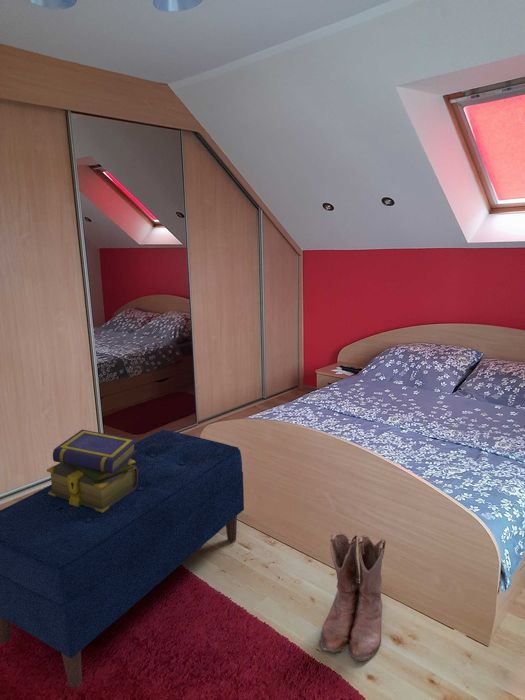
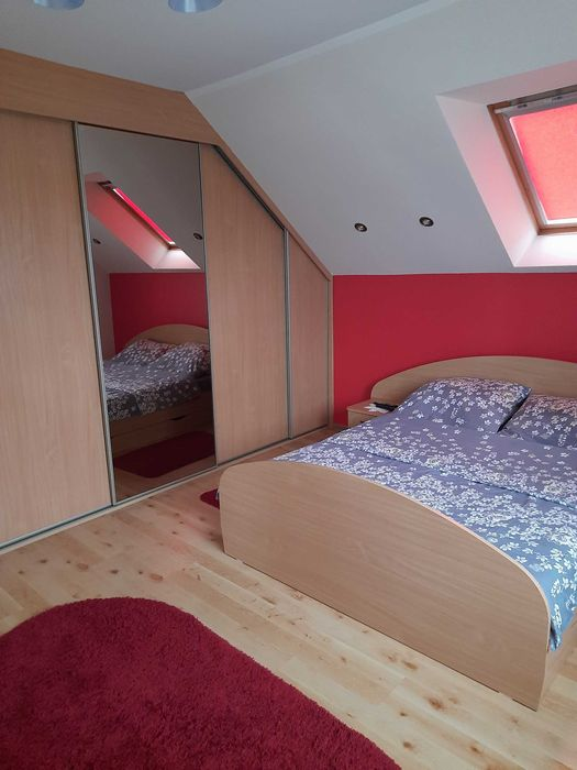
- stack of books [46,429,138,513]
- boots [318,532,387,662]
- bench [0,429,245,689]
